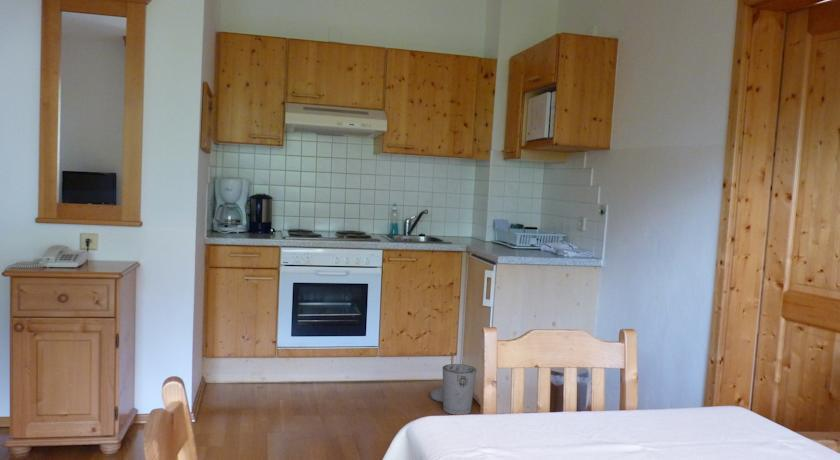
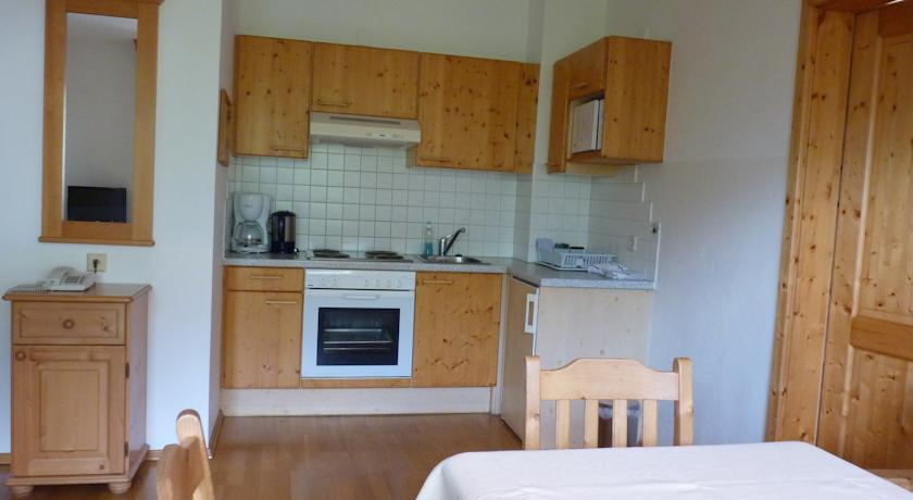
- trash can [429,363,477,415]
